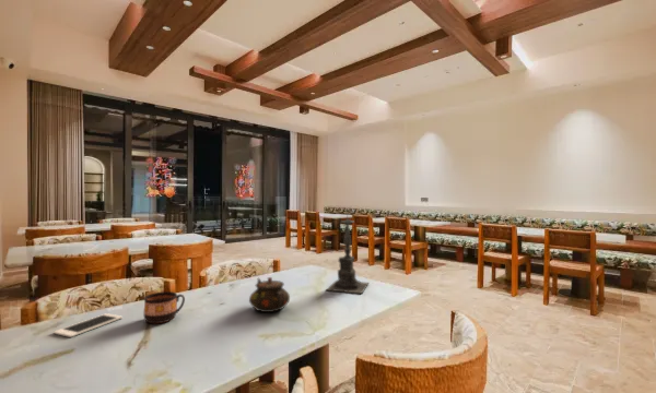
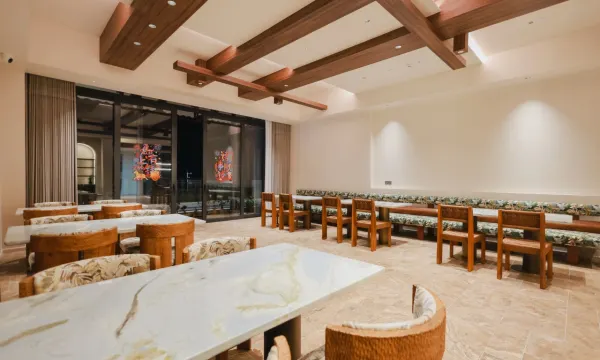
- candle holder [325,210,370,295]
- cup [143,290,186,324]
- cell phone [54,312,124,338]
- teapot [248,276,291,313]
